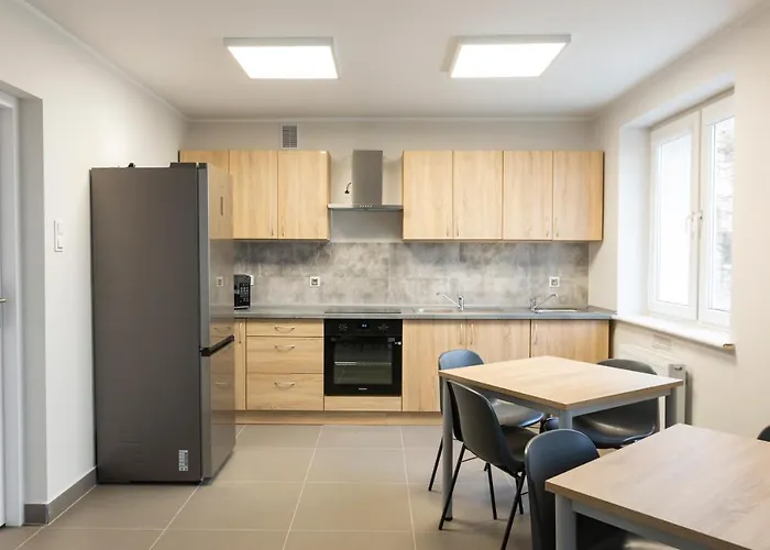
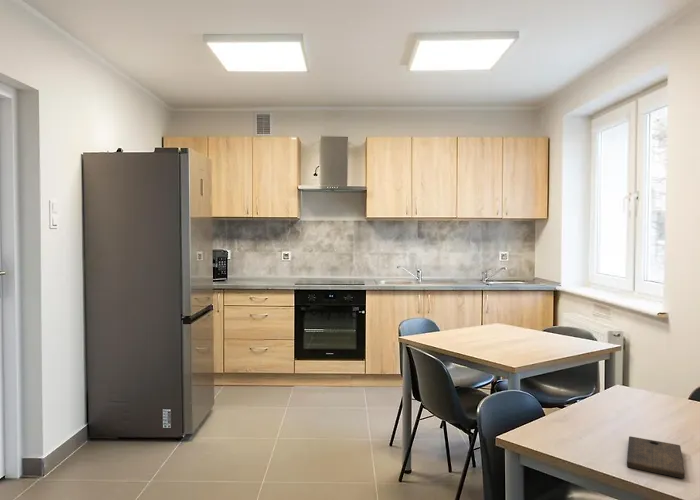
+ cutting board [626,435,686,479]
